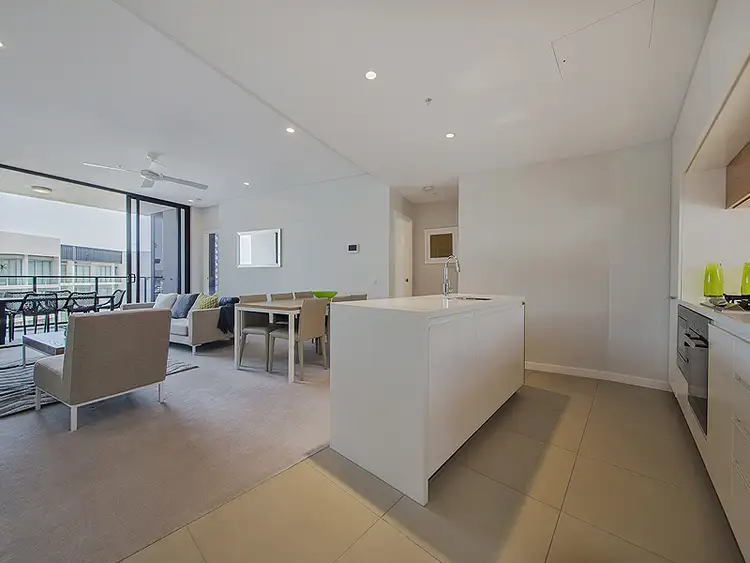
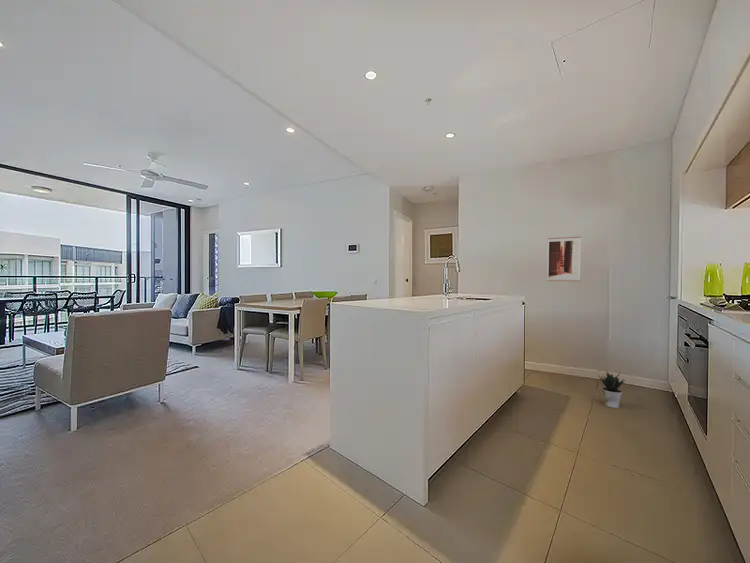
+ wall art [546,235,582,282]
+ potted plant [597,371,627,409]
